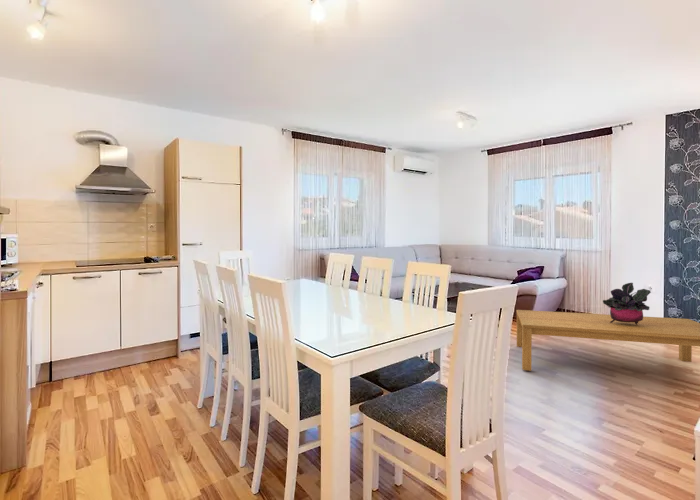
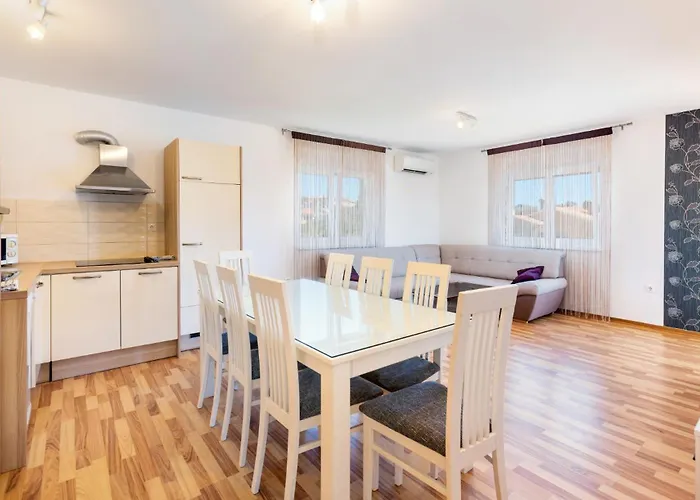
- coffee table [515,309,700,372]
- potted plant [602,282,652,325]
